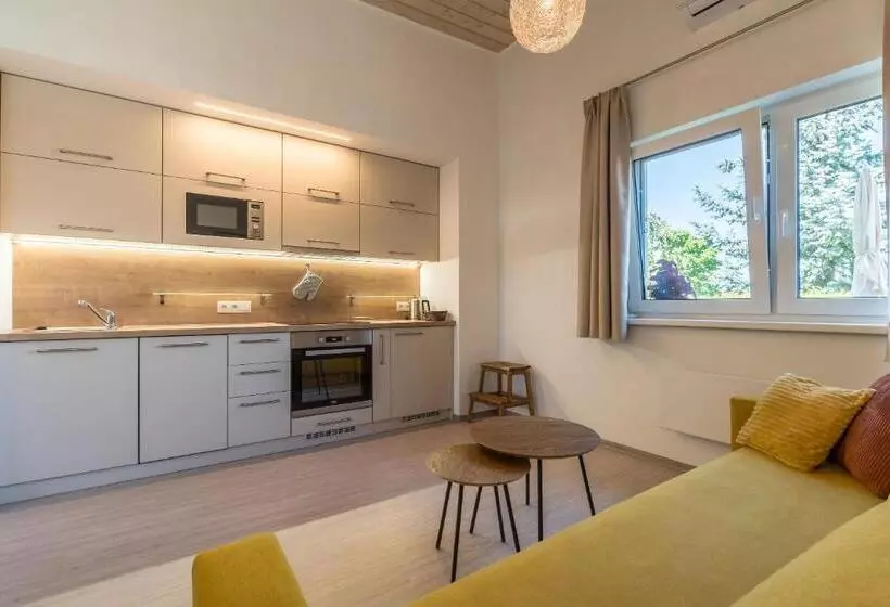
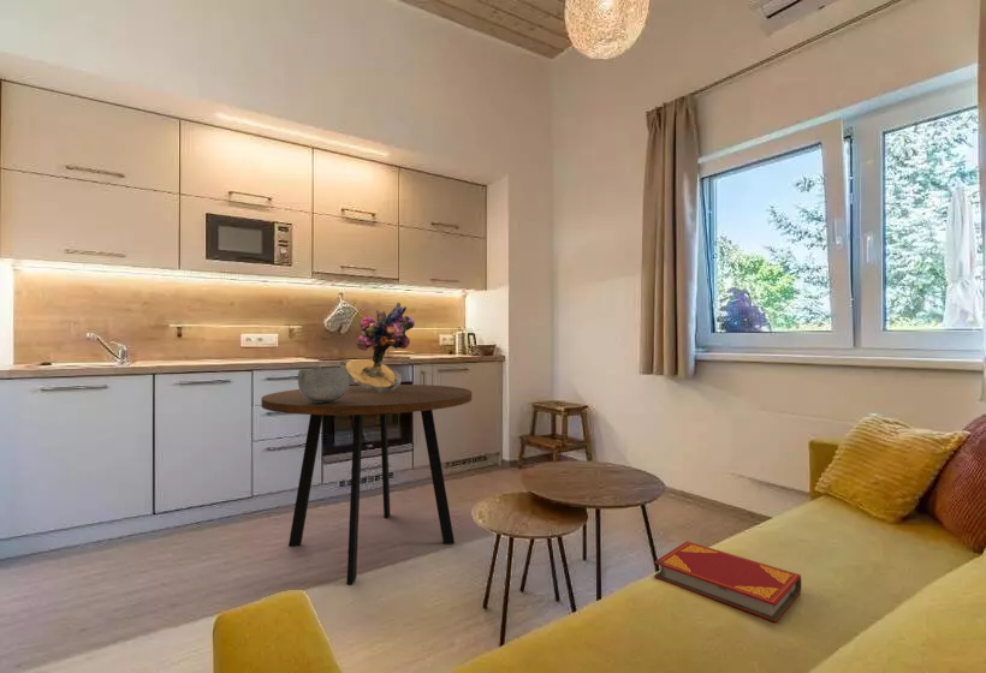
+ dining table [260,383,473,585]
+ hardback book [653,540,802,624]
+ bouquet [338,302,416,393]
+ bowl [297,367,351,403]
